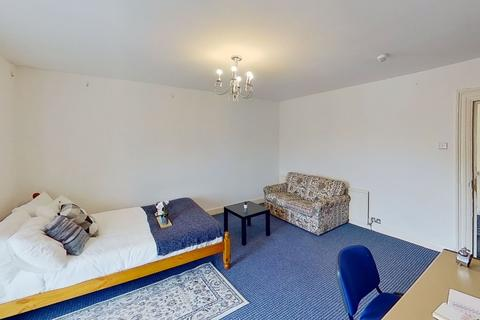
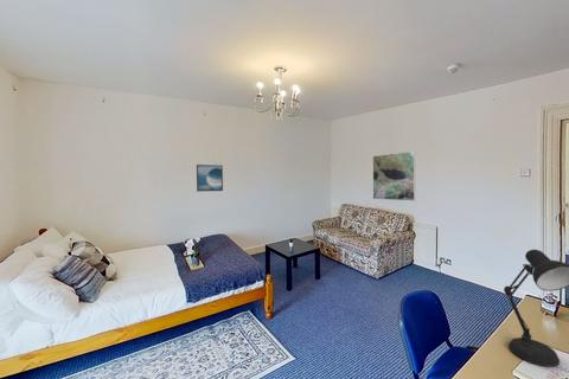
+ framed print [196,163,224,193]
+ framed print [372,150,416,201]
+ desk lamp [503,249,569,367]
